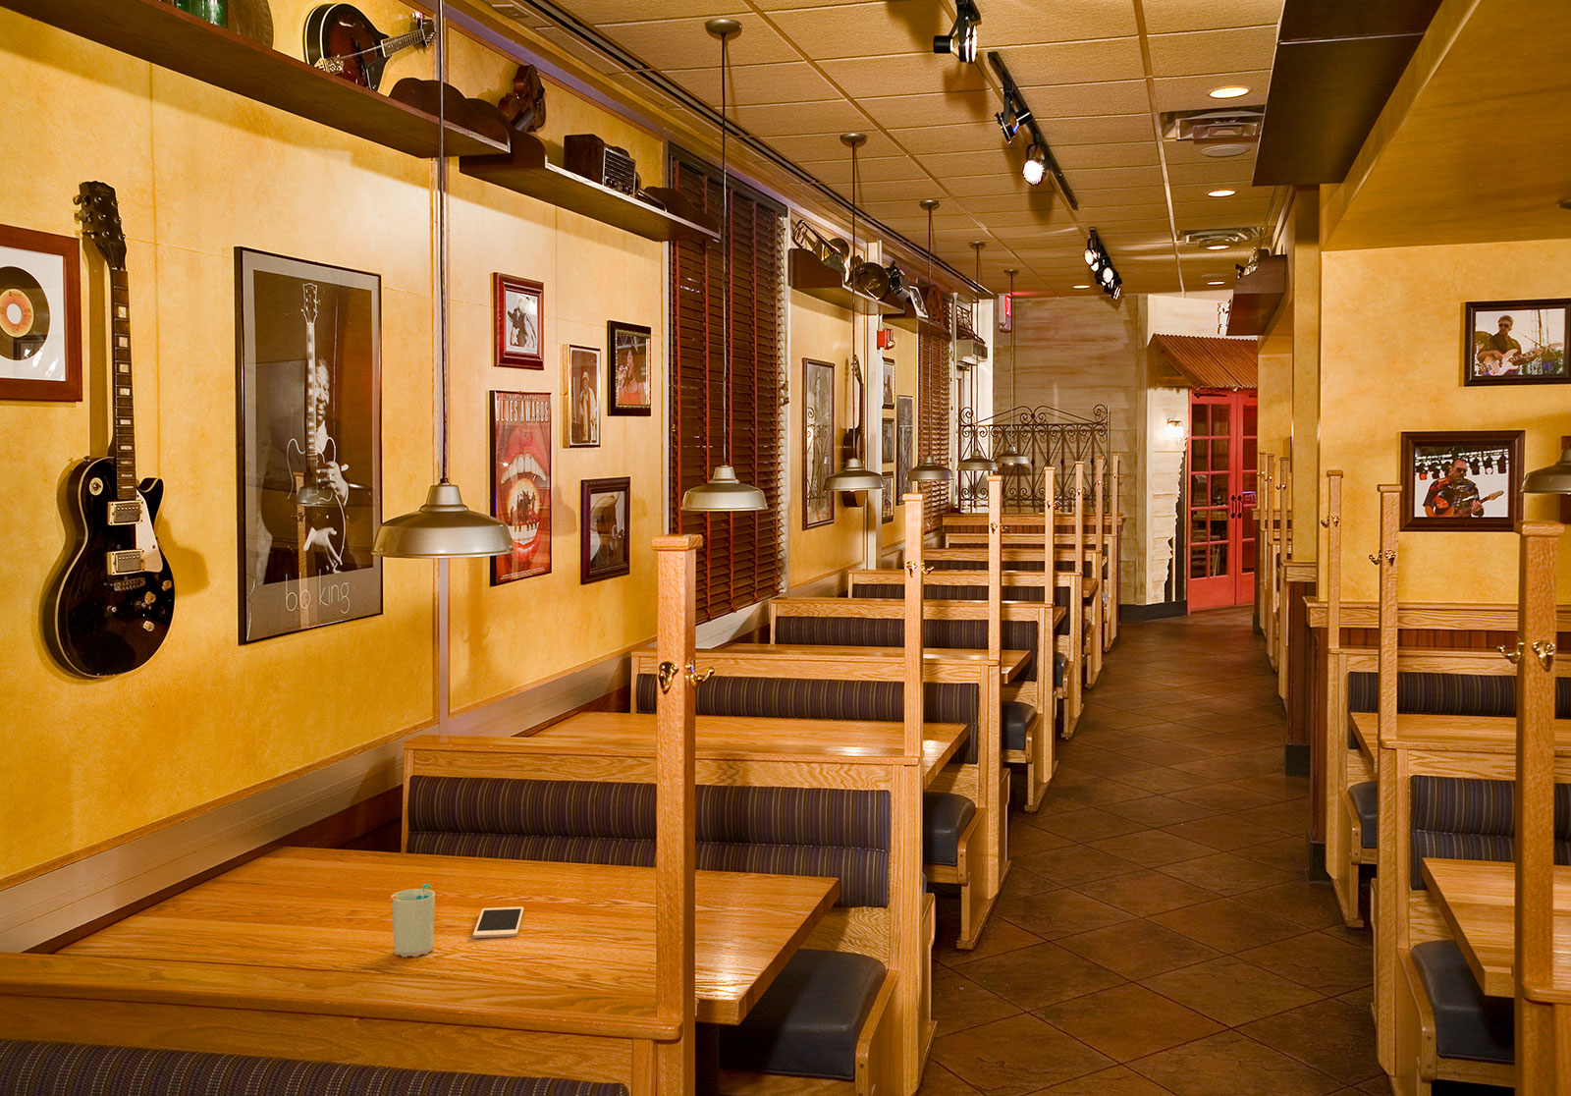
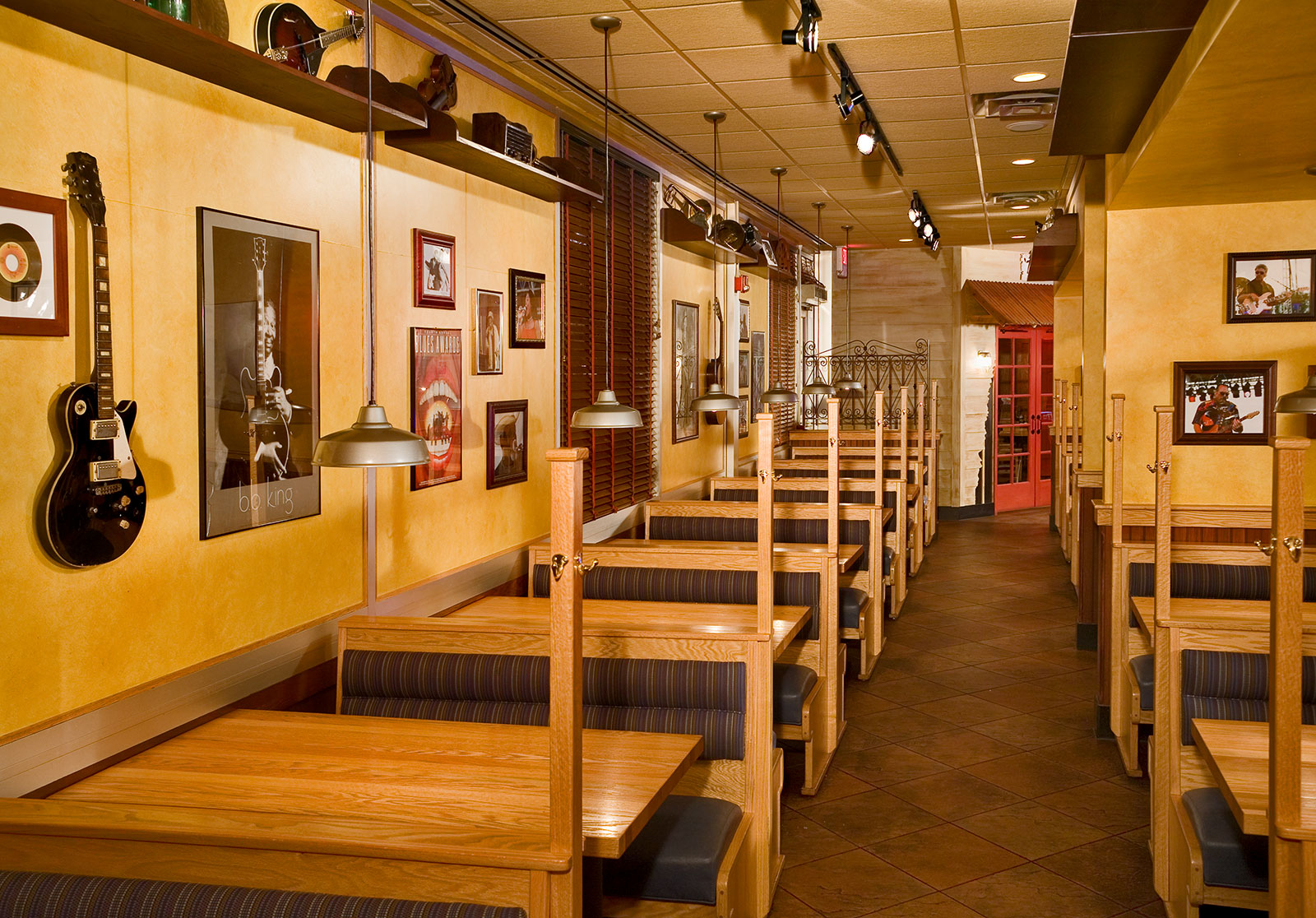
- cup [389,882,436,959]
- cell phone [473,905,525,938]
